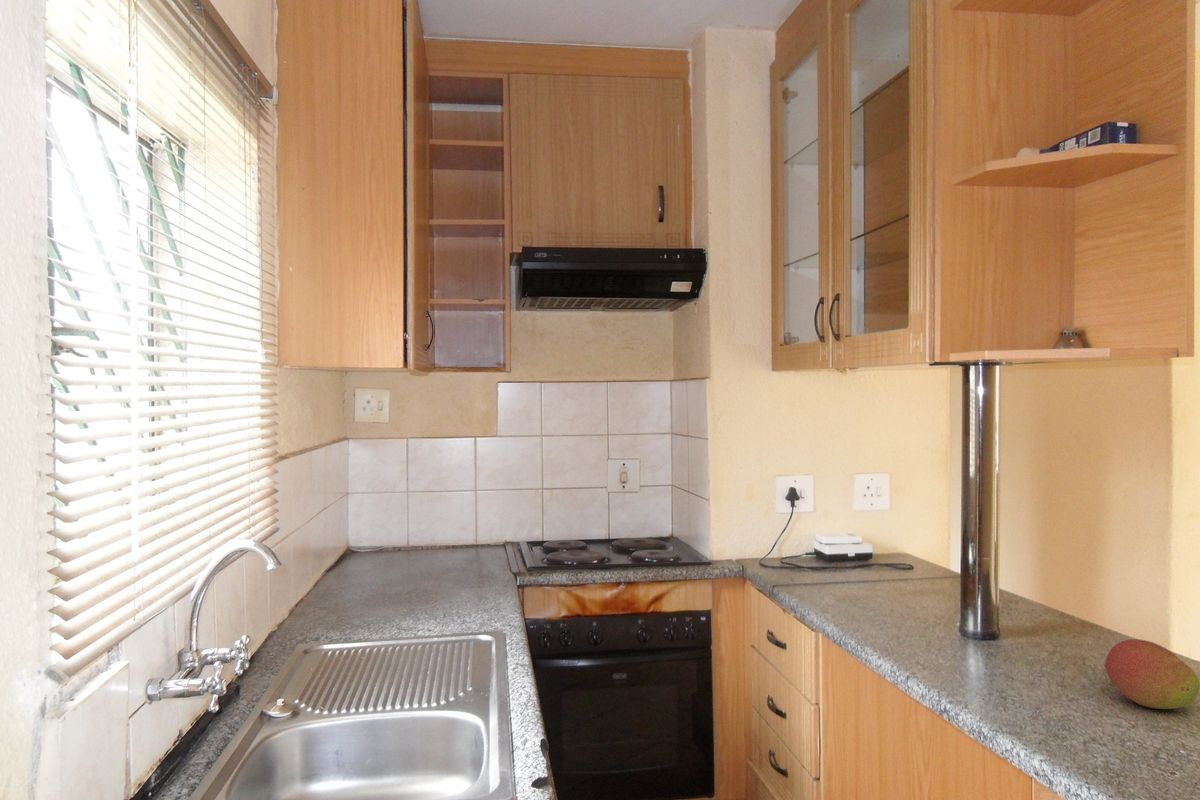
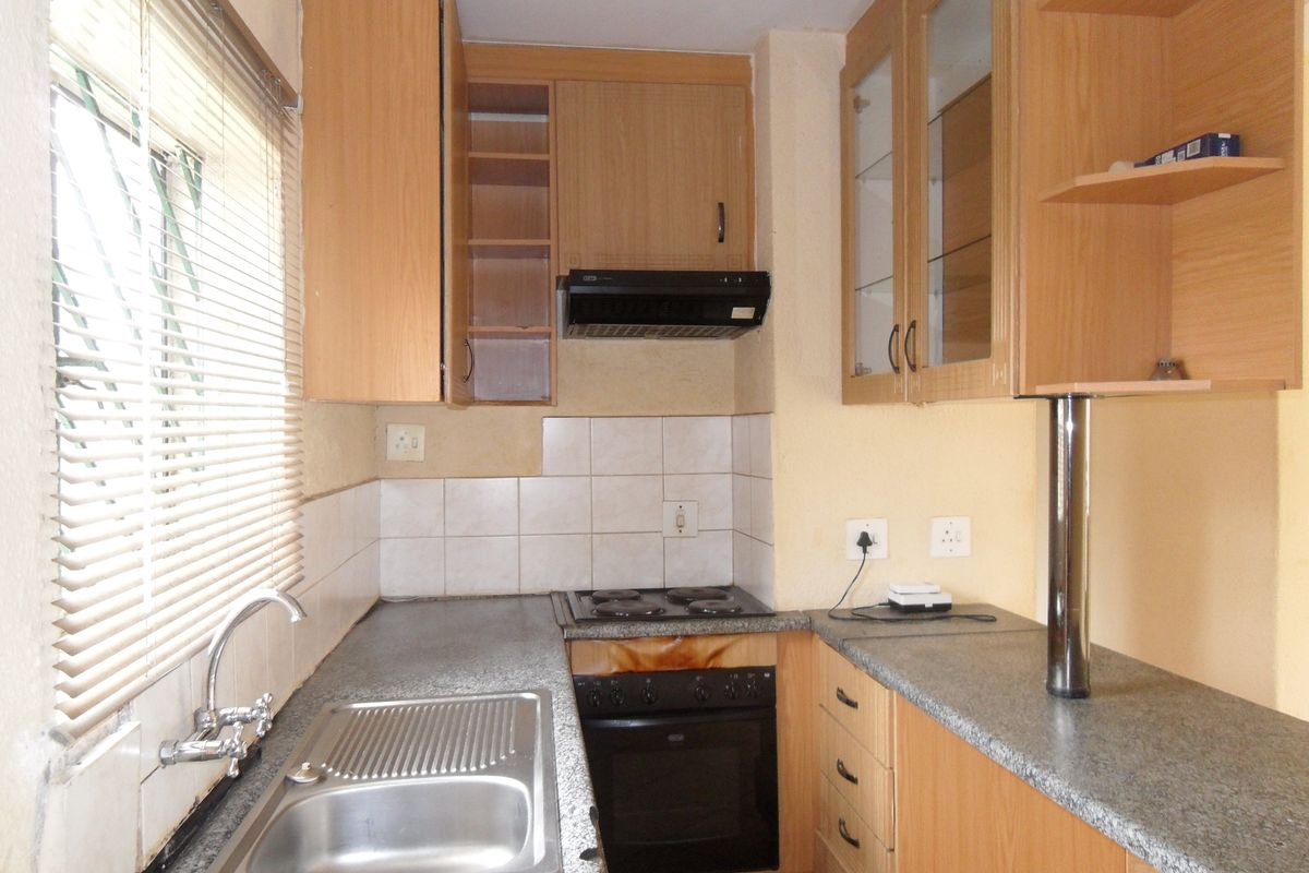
- fruit [1103,638,1200,710]
